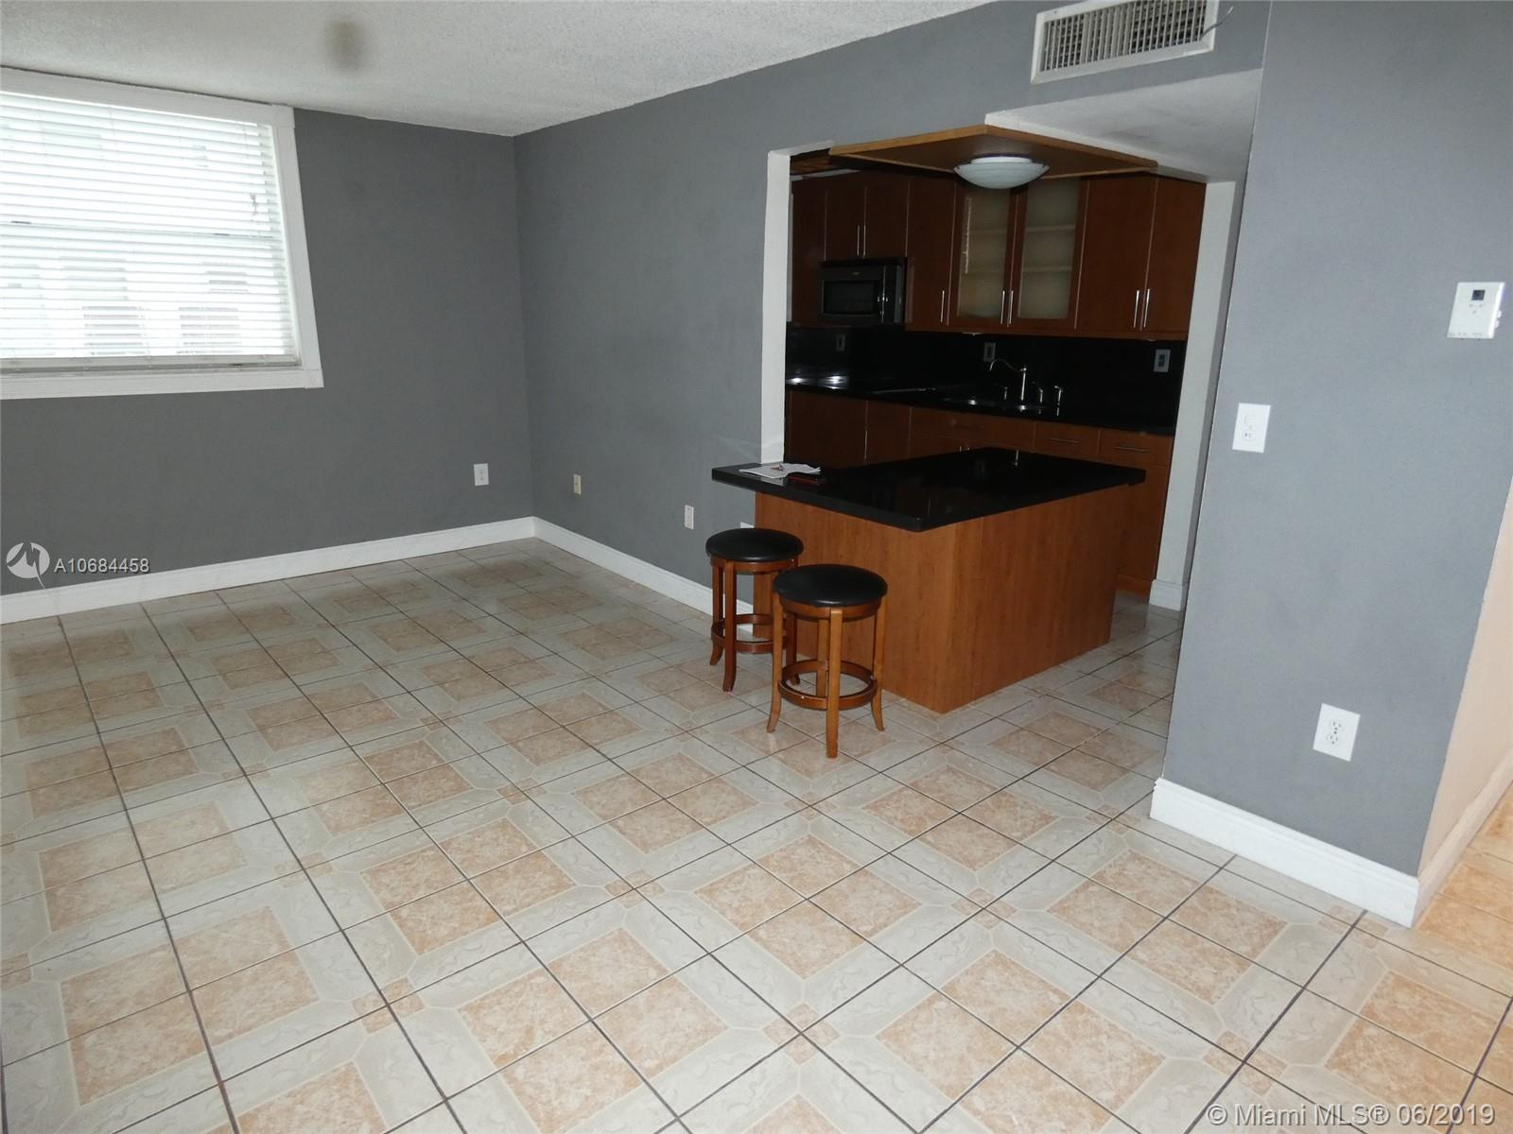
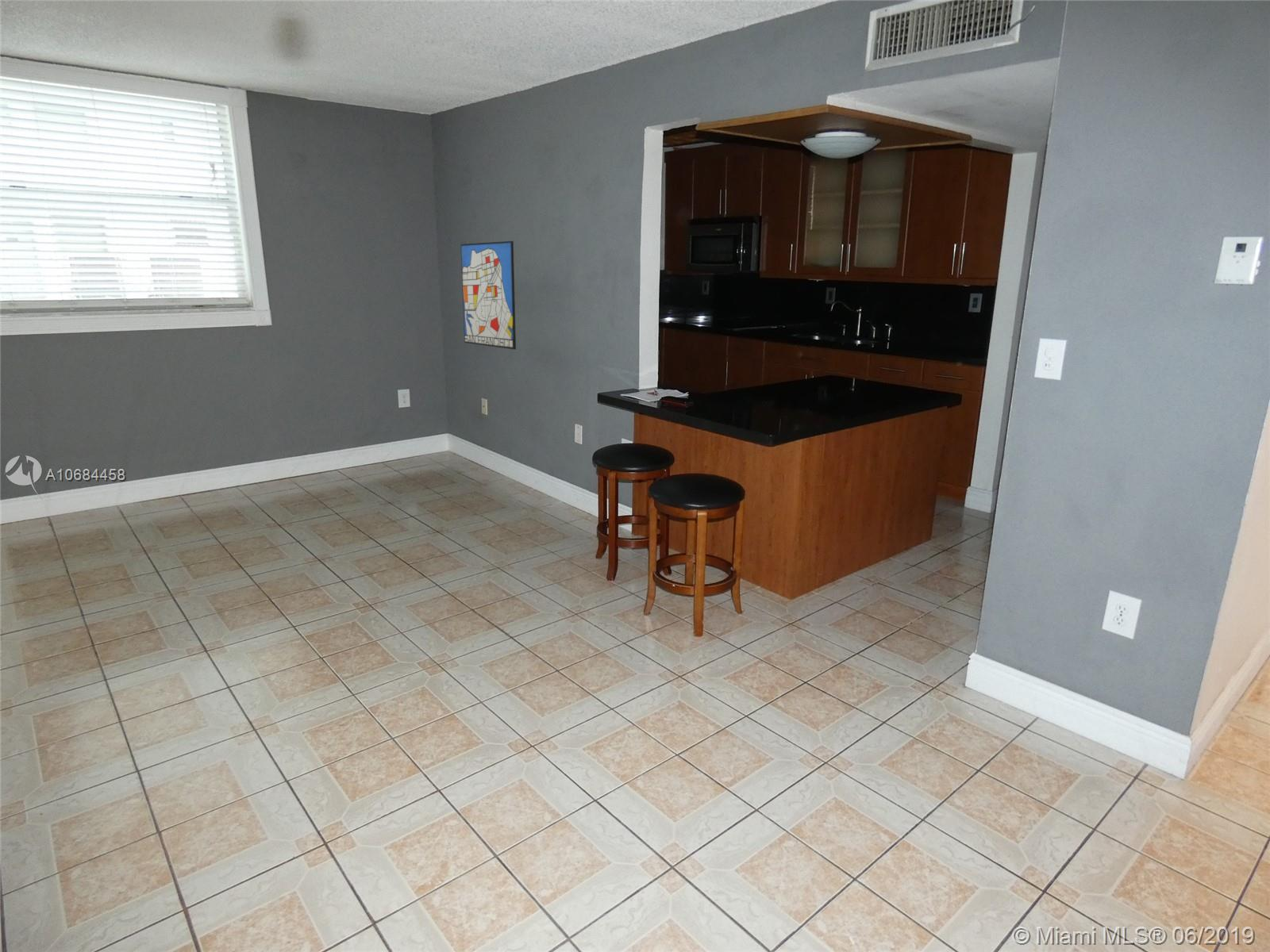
+ wall art [460,240,517,350]
